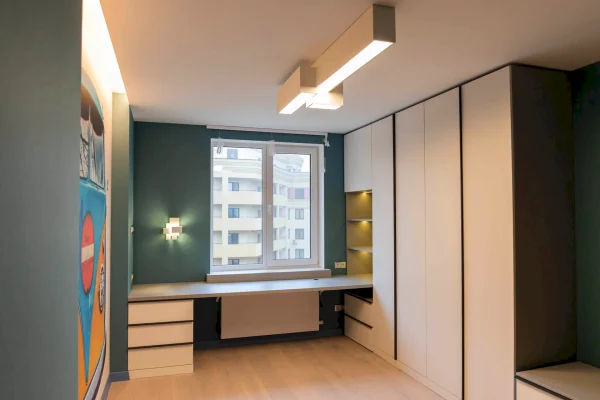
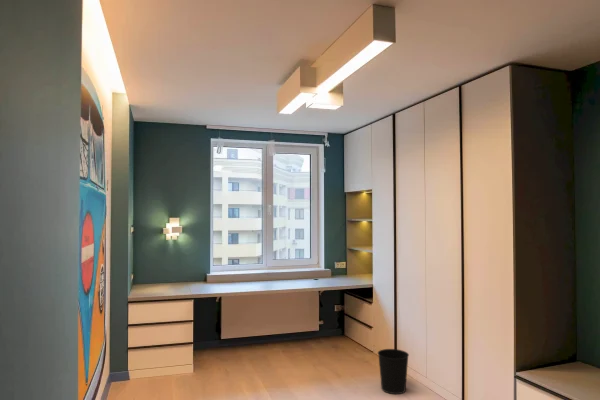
+ wastebasket [377,348,410,395]
